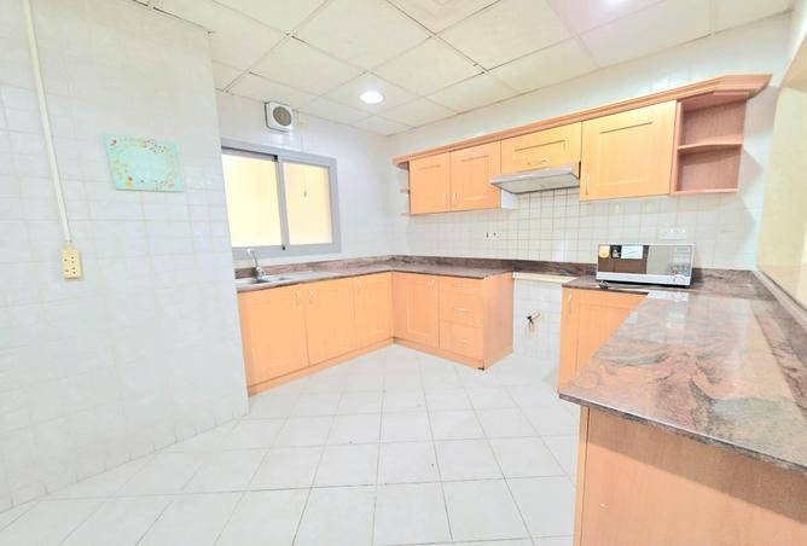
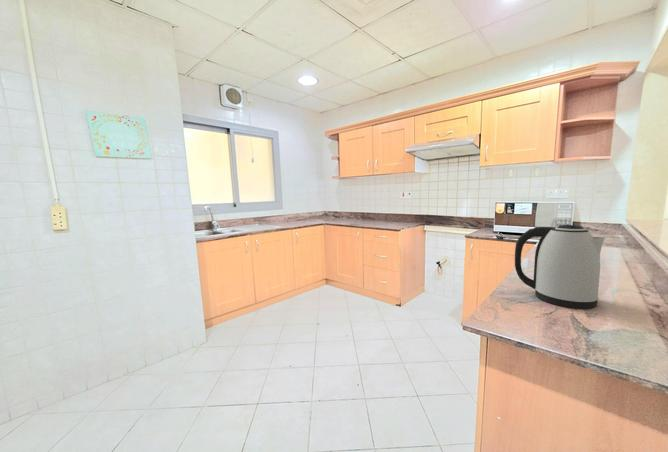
+ kettle [514,224,606,310]
